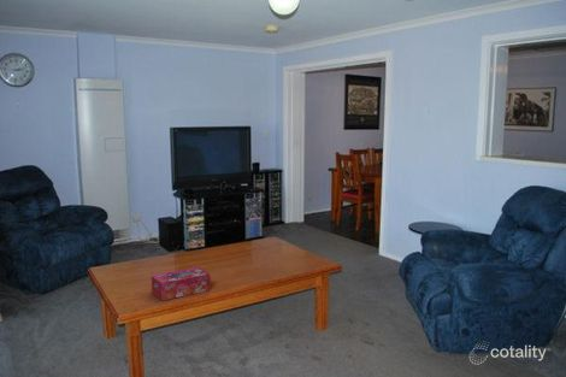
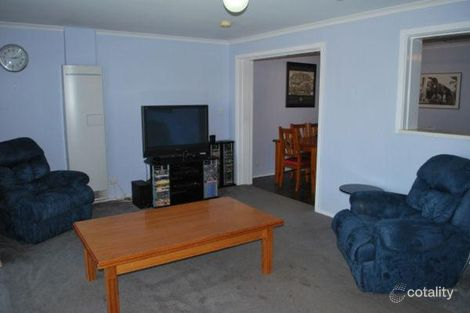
- tissue box [151,266,211,301]
